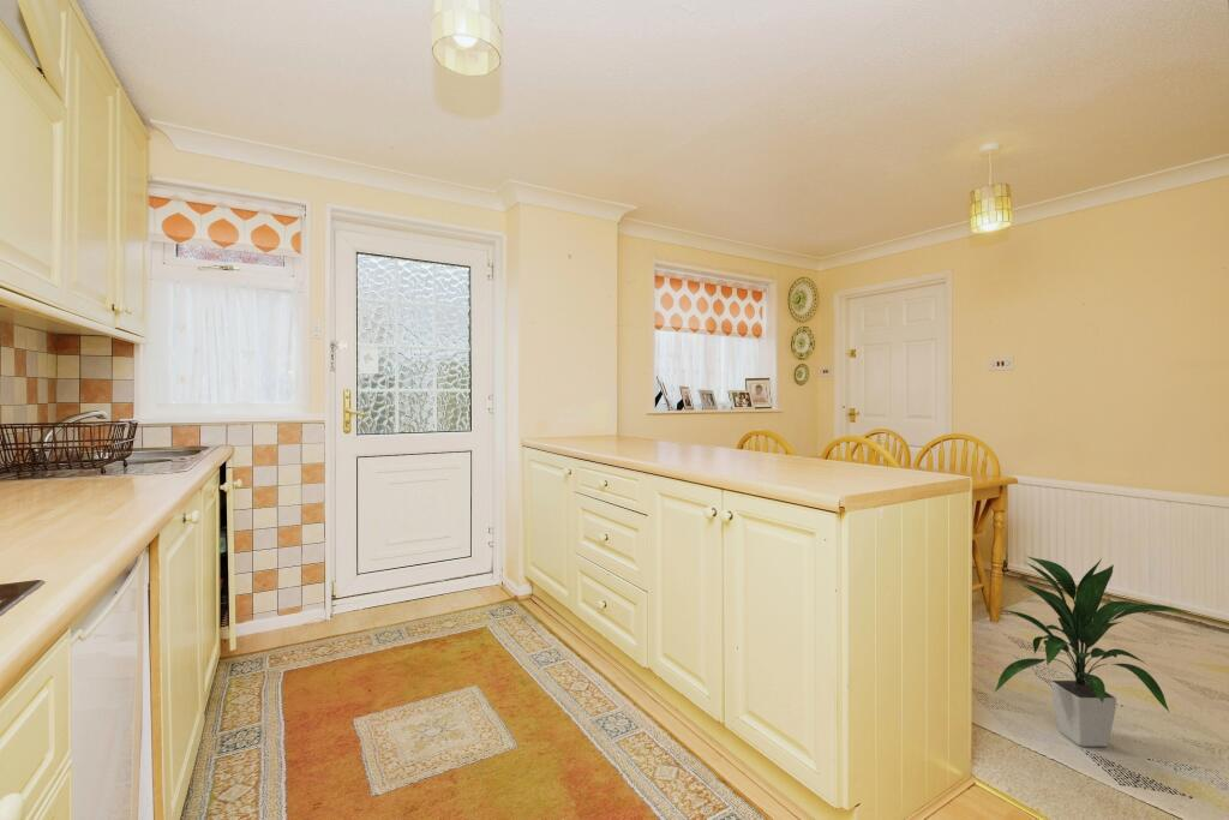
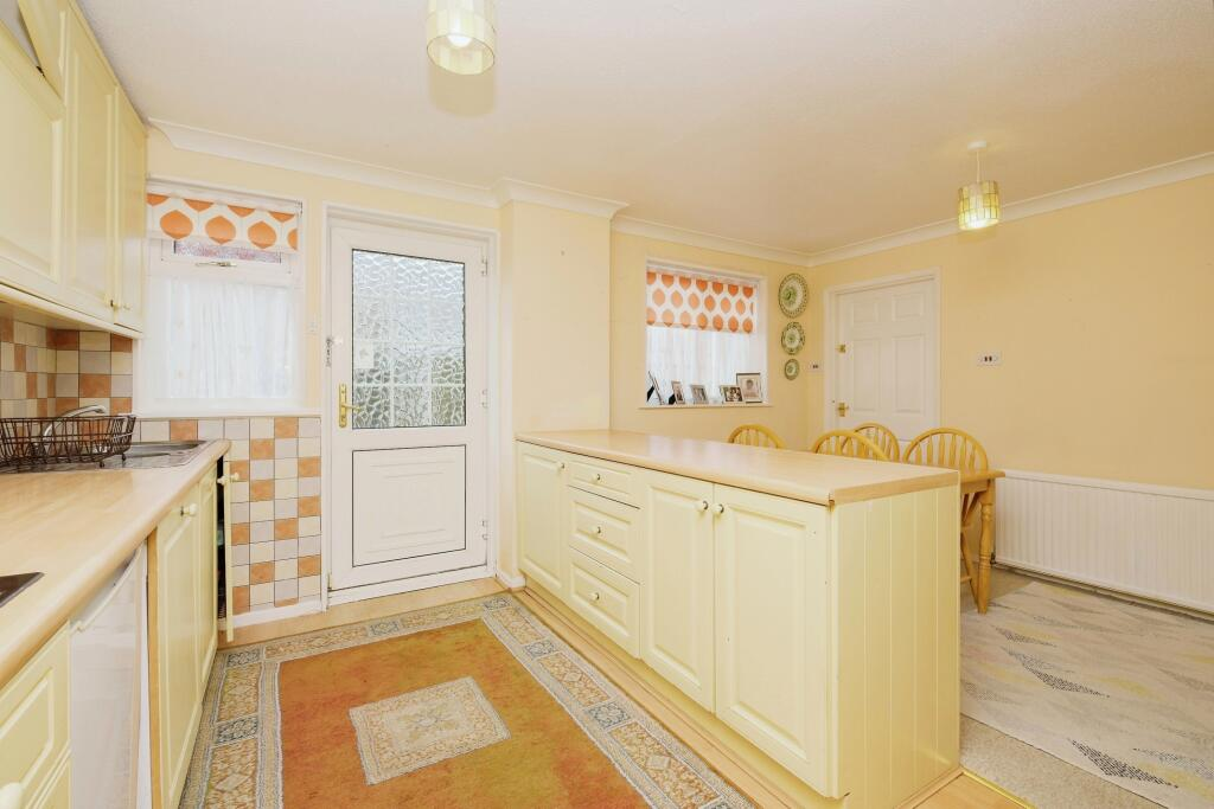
- indoor plant [993,555,1192,748]
